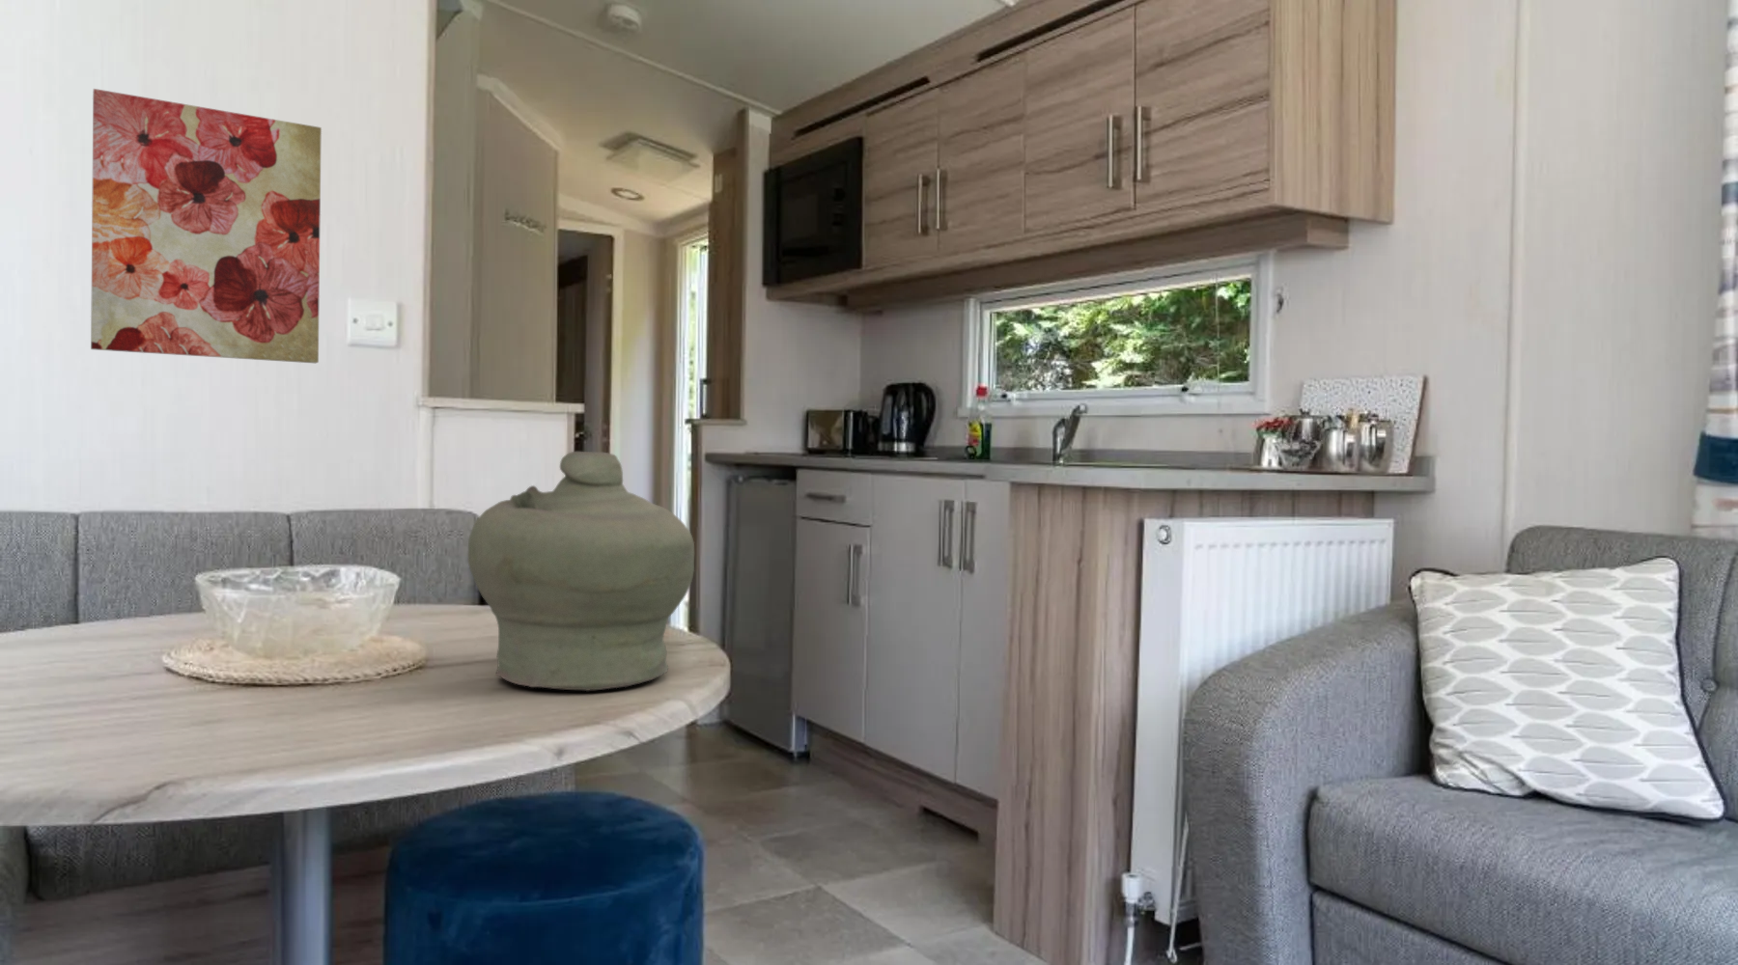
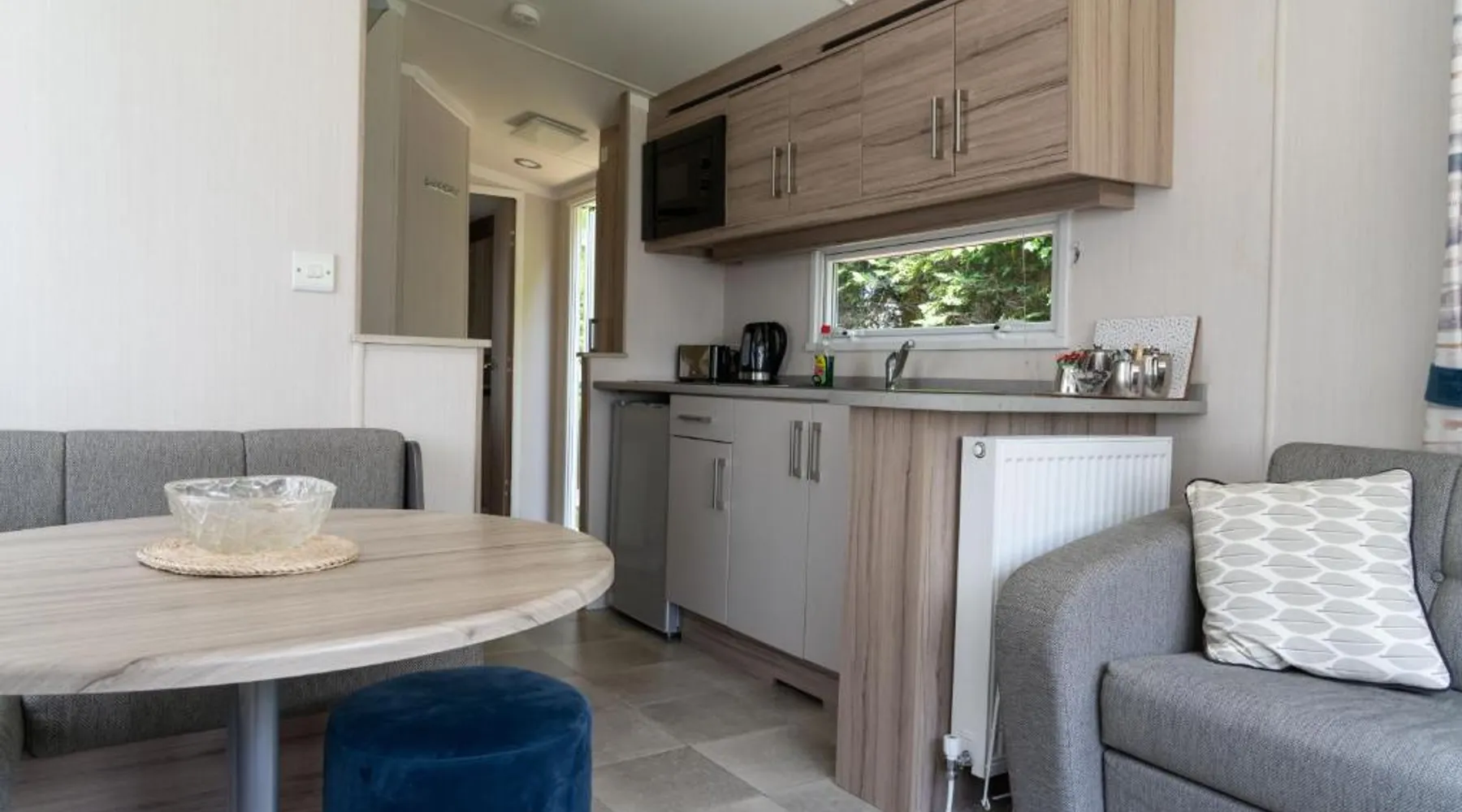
- wall art [90,88,322,364]
- jar [467,450,695,692]
